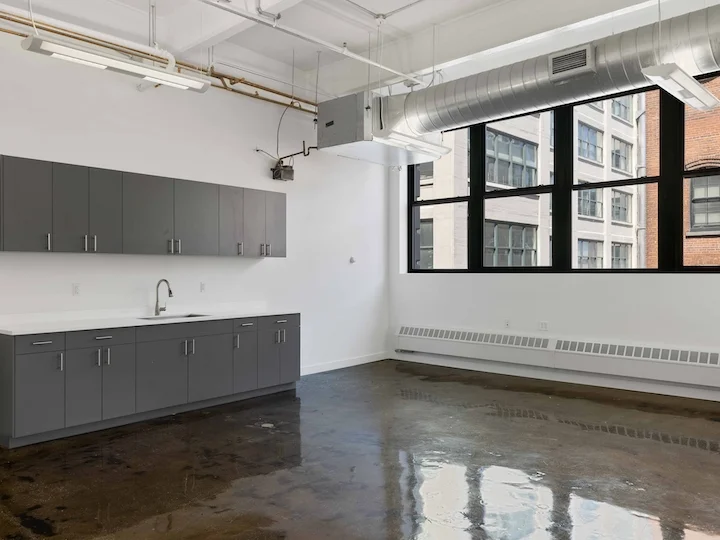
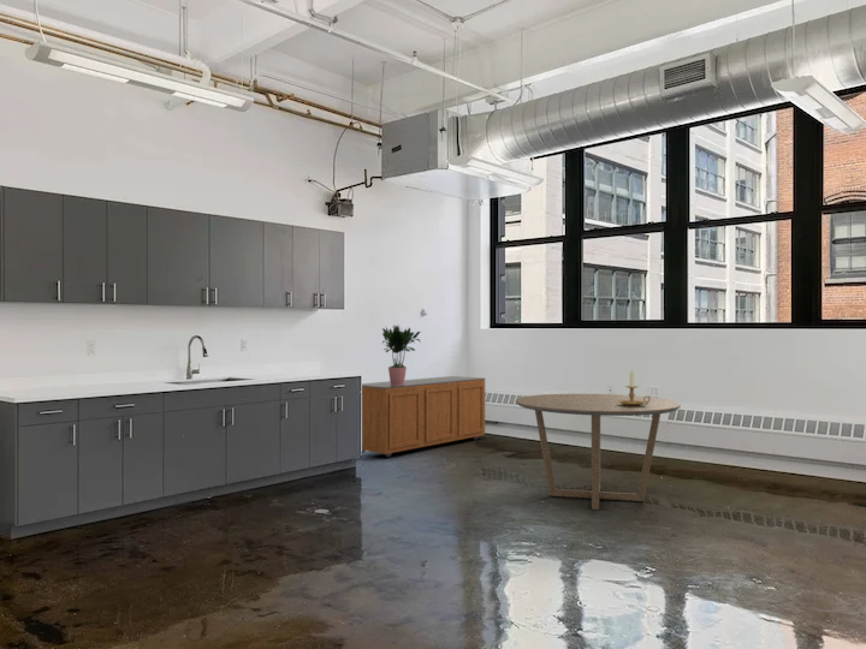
+ sideboard [361,375,486,458]
+ dining table [515,393,682,511]
+ candle holder [618,370,651,406]
+ potted plant [381,323,422,385]
